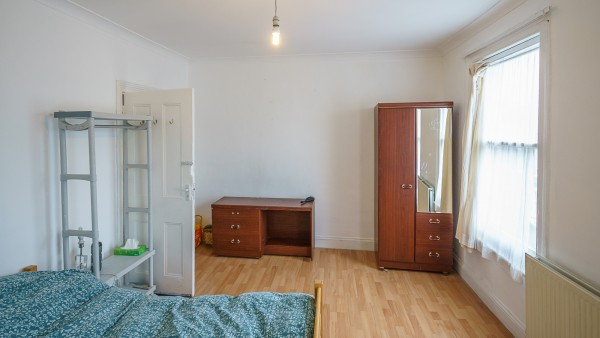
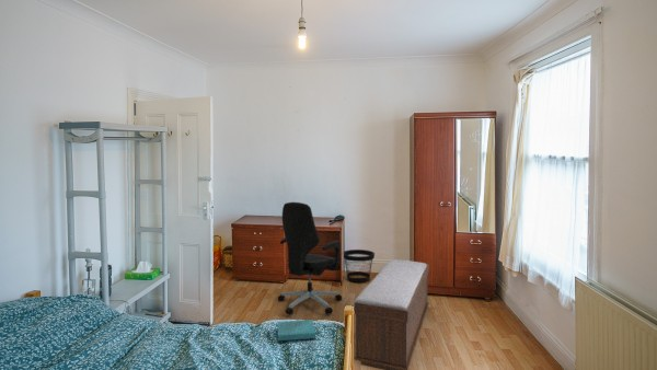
+ bench [353,258,430,370]
+ office chair [277,201,343,316]
+ wastebasket [343,248,376,284]
+ book [277,319,316,342]
